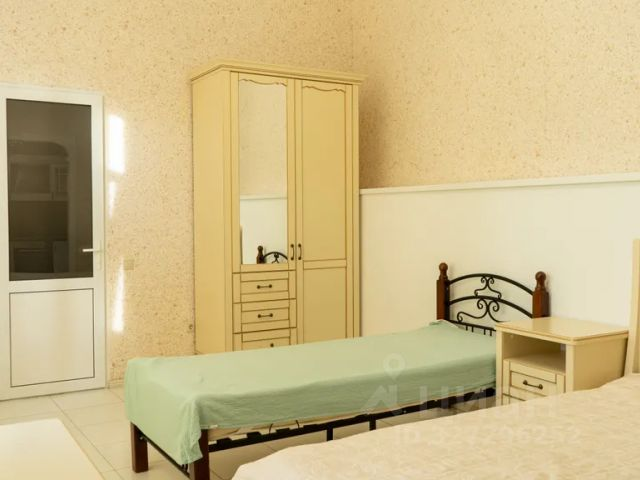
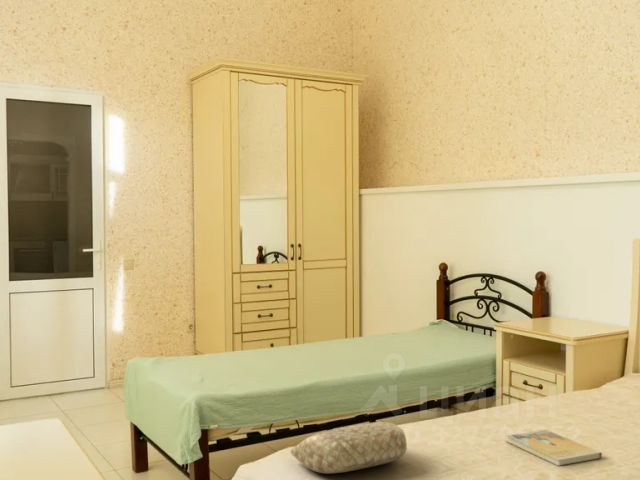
+ handbag [290,421,408,474]
+ book [505,429,603,467]
